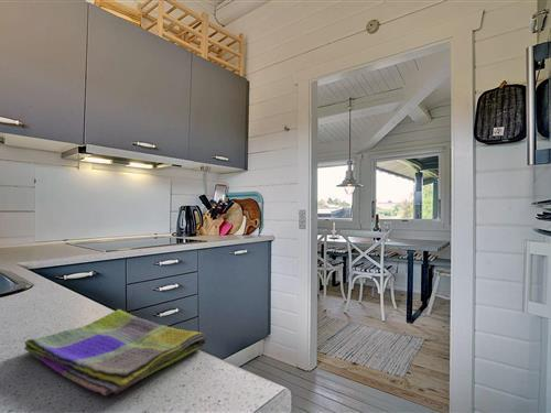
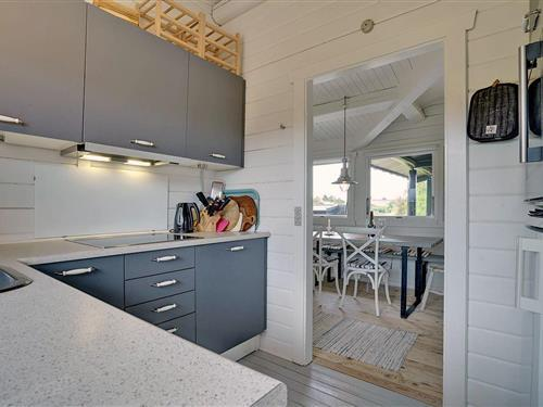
- dish towel [23,308,207,396]
